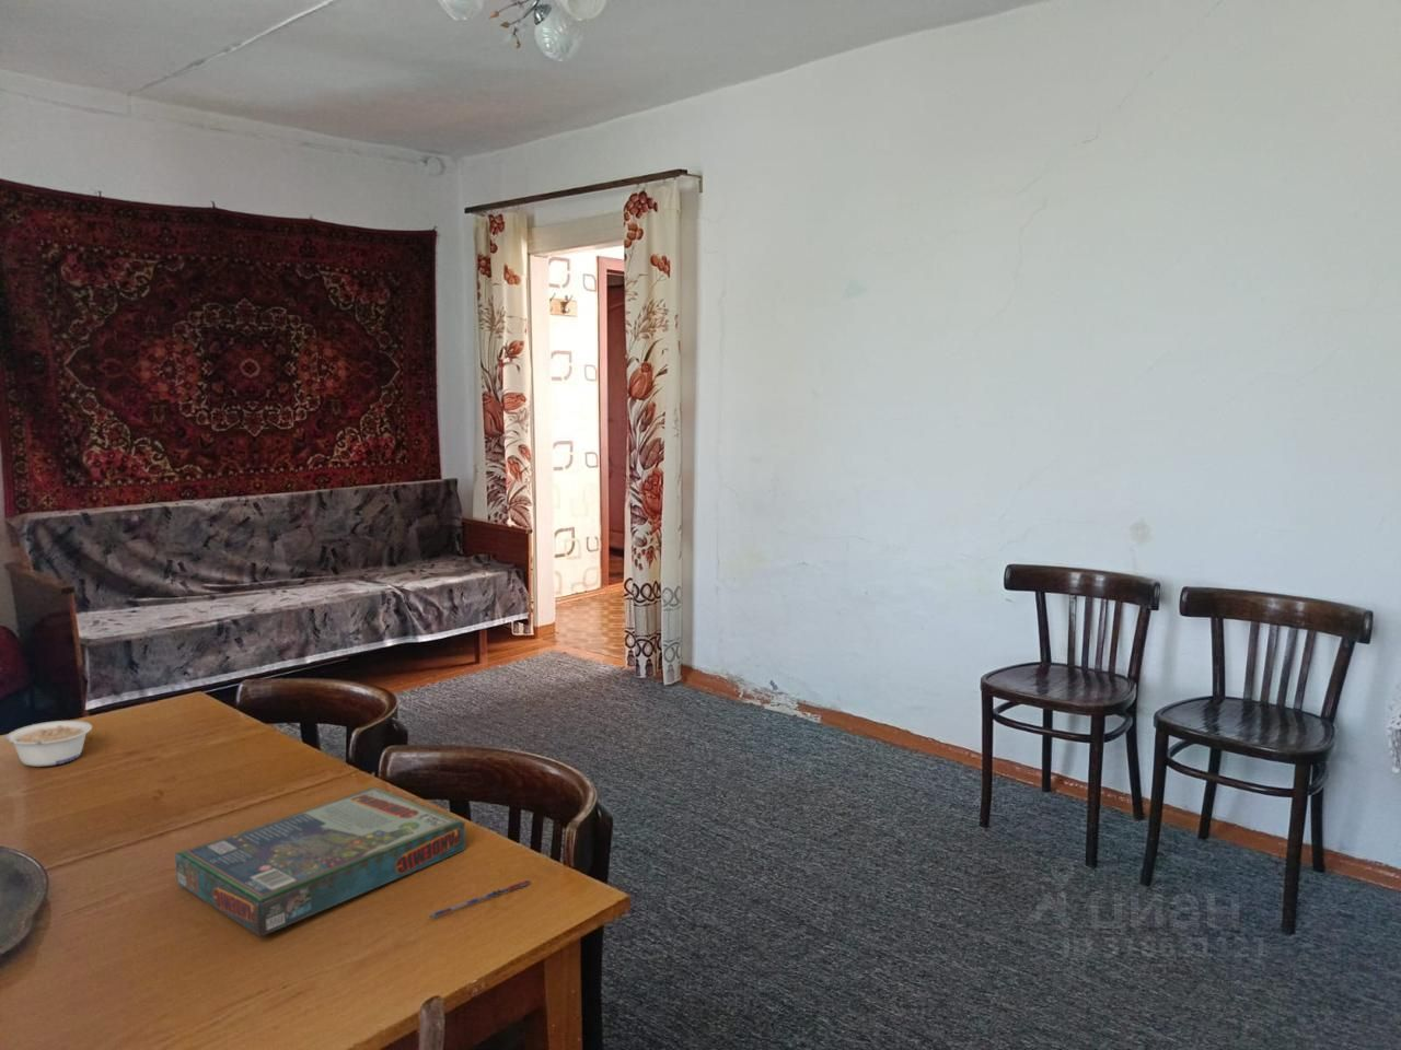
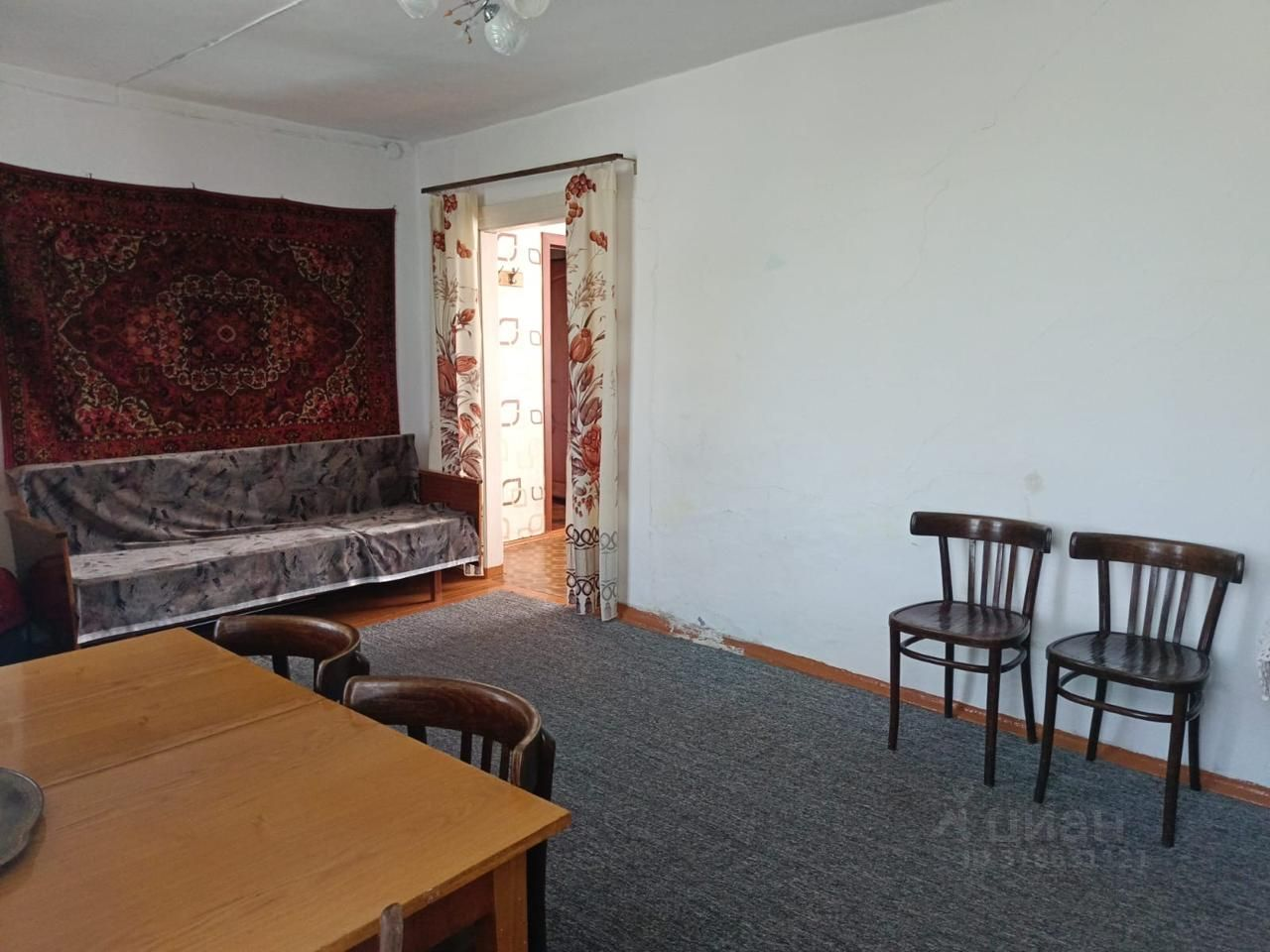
- board game [174,785,467,938]
- pen [428,878,531,920]
- legume [6,720,93,768]
